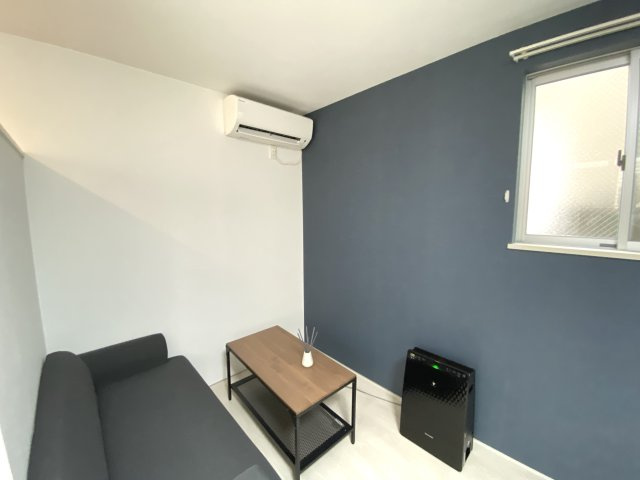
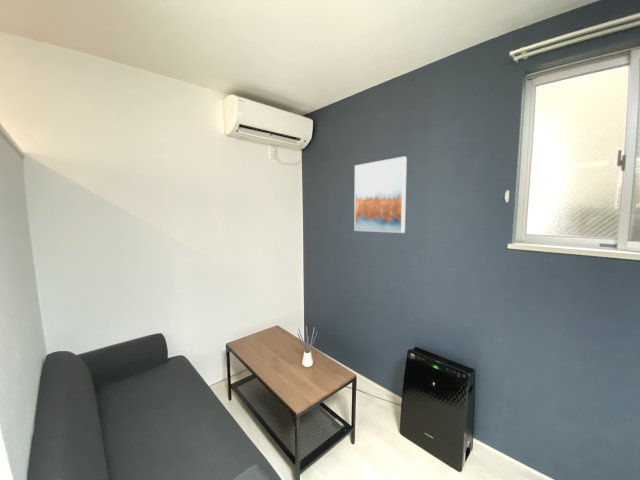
+ wall art [353,156,408,234]
